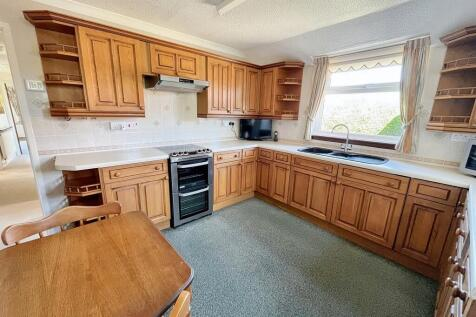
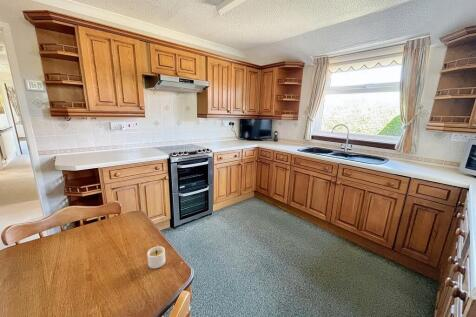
+ candle [146,245,166,269]
